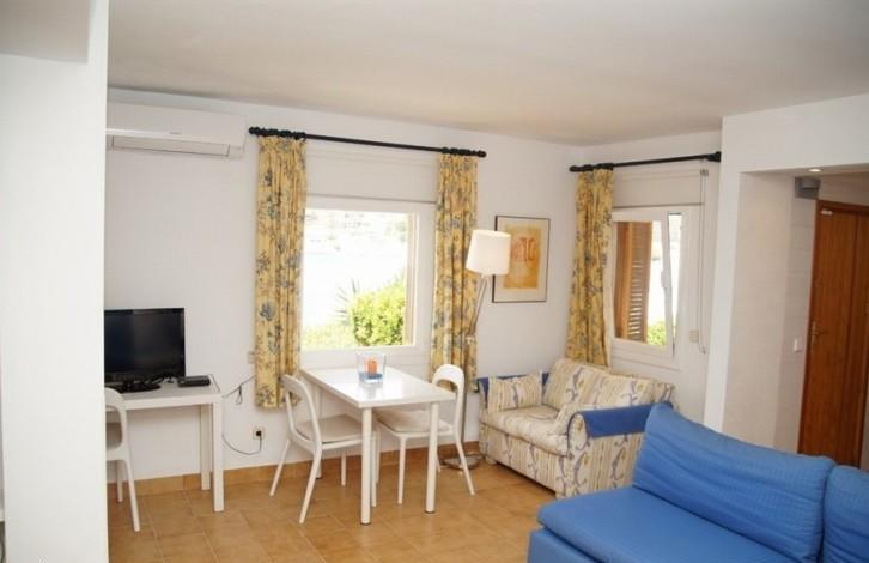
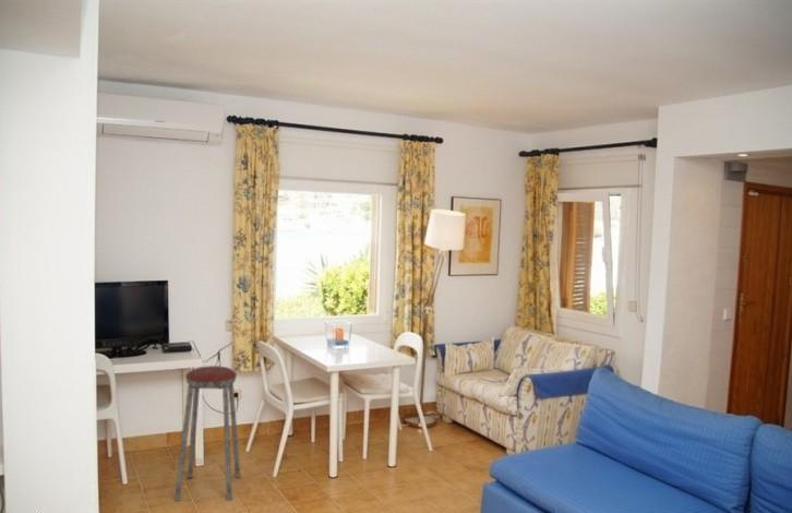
+ music stool [173,365,241,502]
